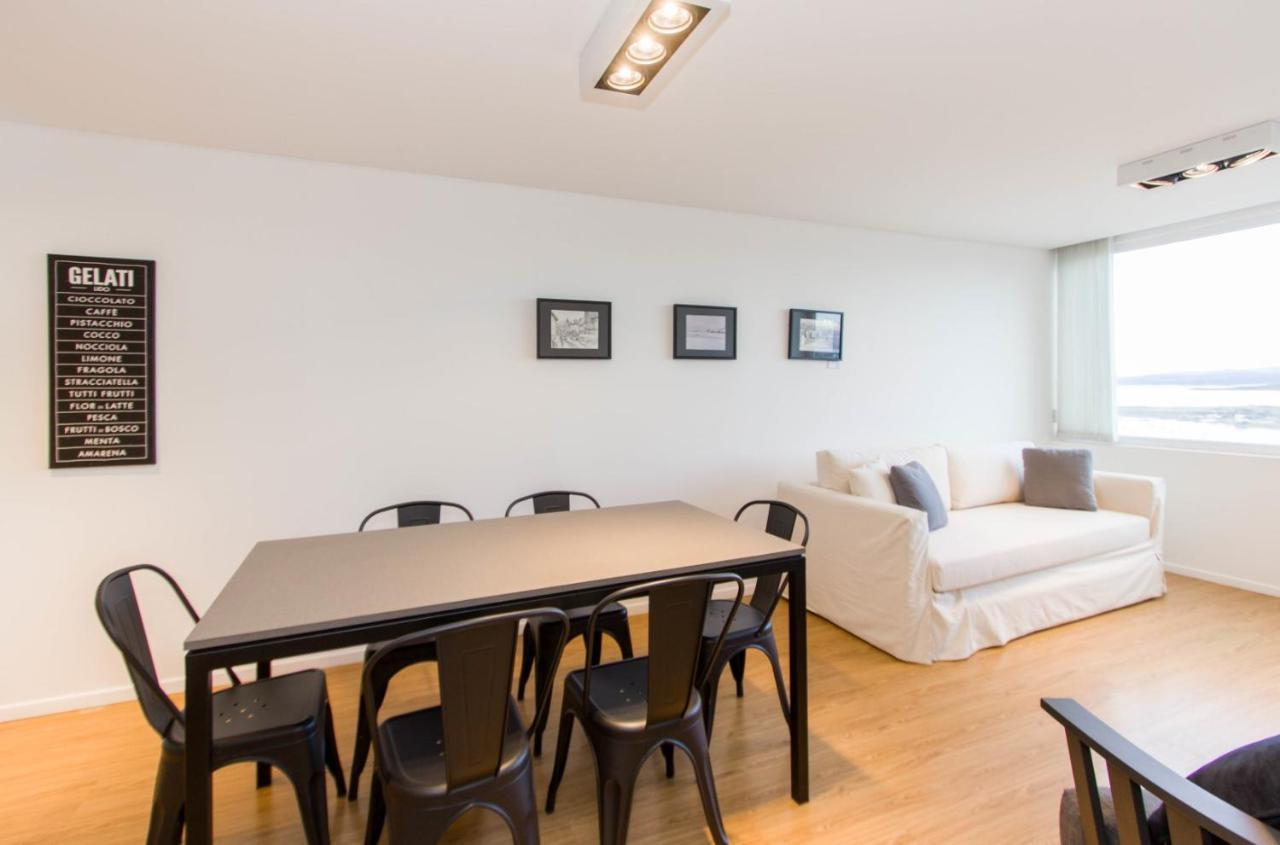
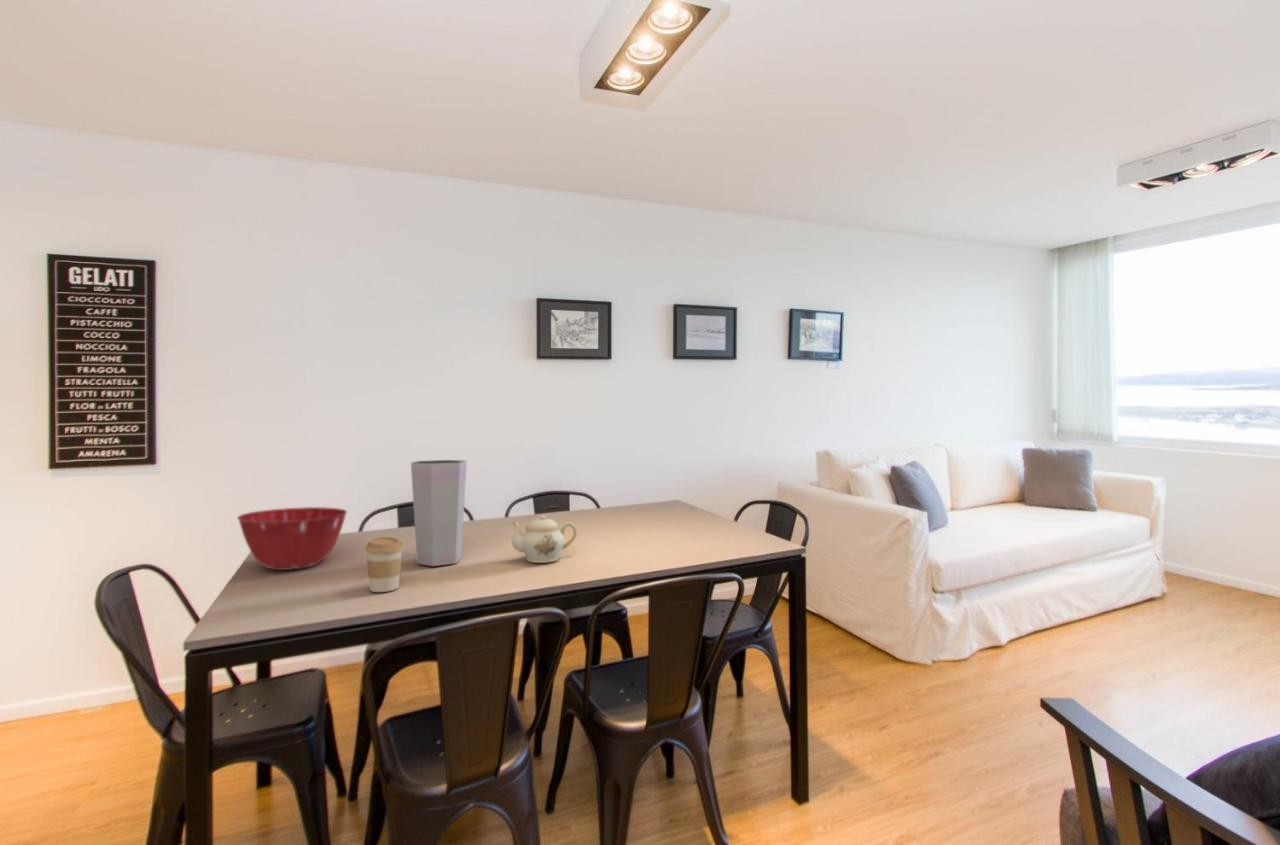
+ coffee cup [364,536,405,593]
+ teapot [510,515,578,564]
+ mixing bowl [236,506,348,571]
+ vase [410,459,468,567]
